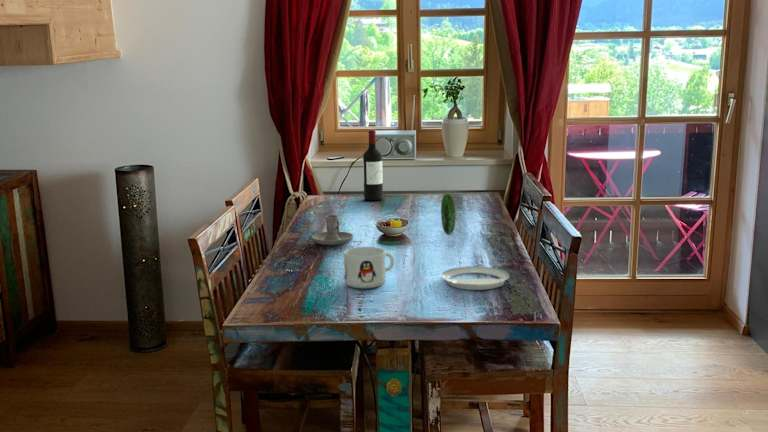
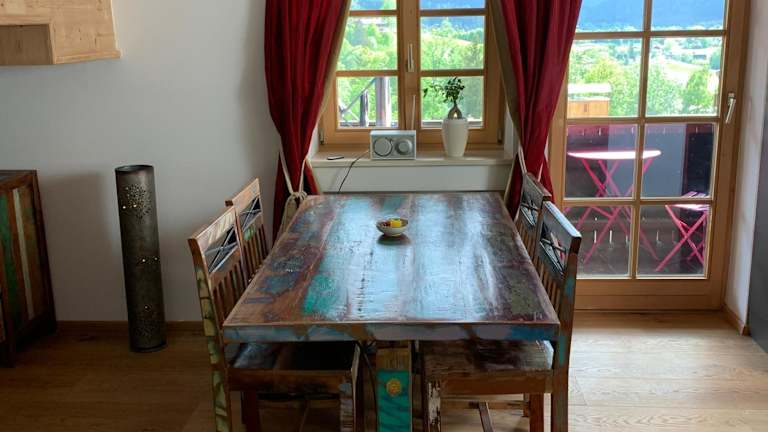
- candle holder [310,214,354,246]
- wine bottle [362,129,384,201]
- mug [343,246,395,289]
- plate [440,192,511,291]
